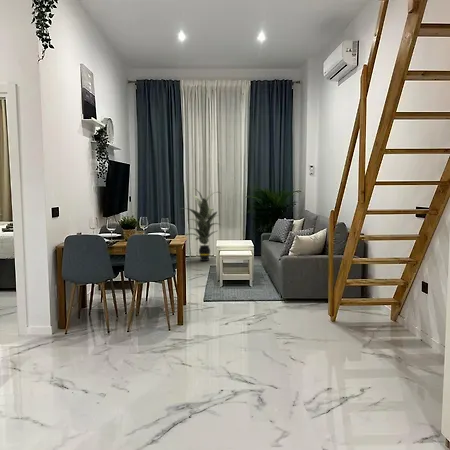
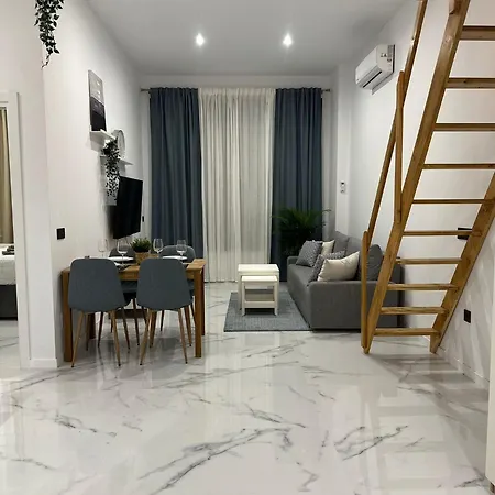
- indoor plant [180,187,224,262]
